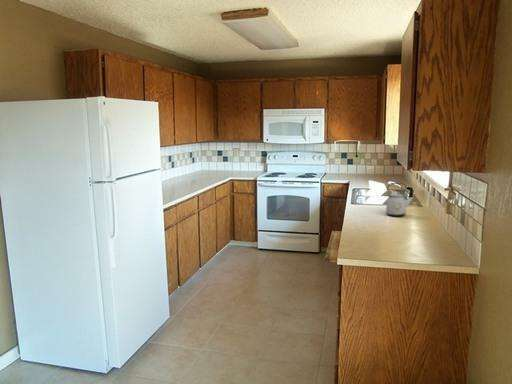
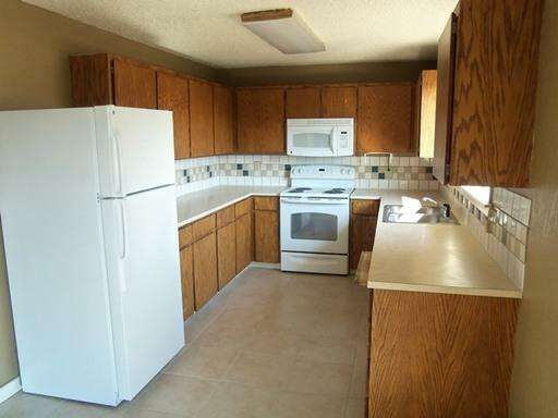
- kettle [385,182,415,217]
